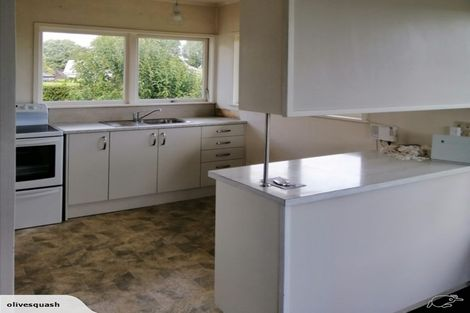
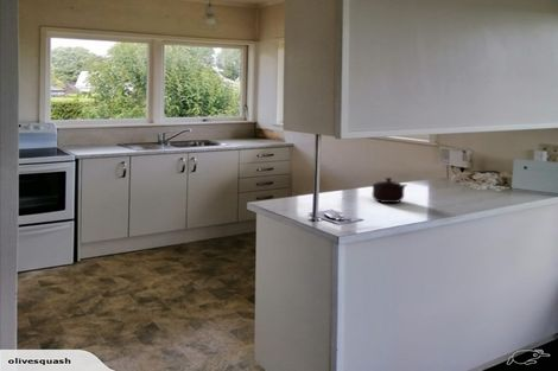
+ teapot [372,177,407,204]
